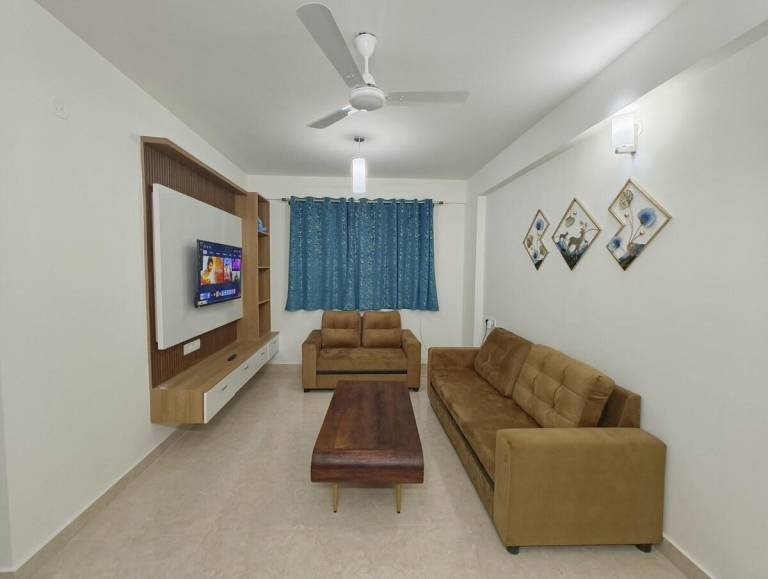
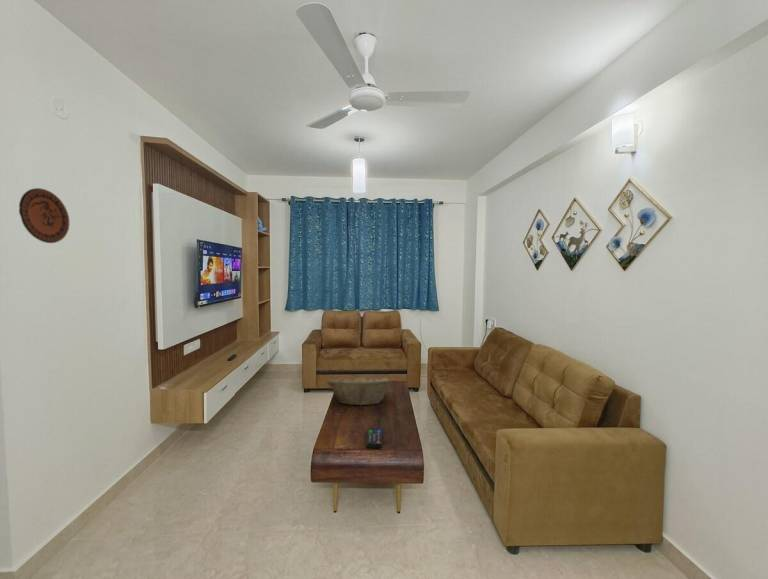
+ fruit basket [326,376,393,407]
+ decorative plate [18,187,70,244]
+ remote control [365,426,383,449]
